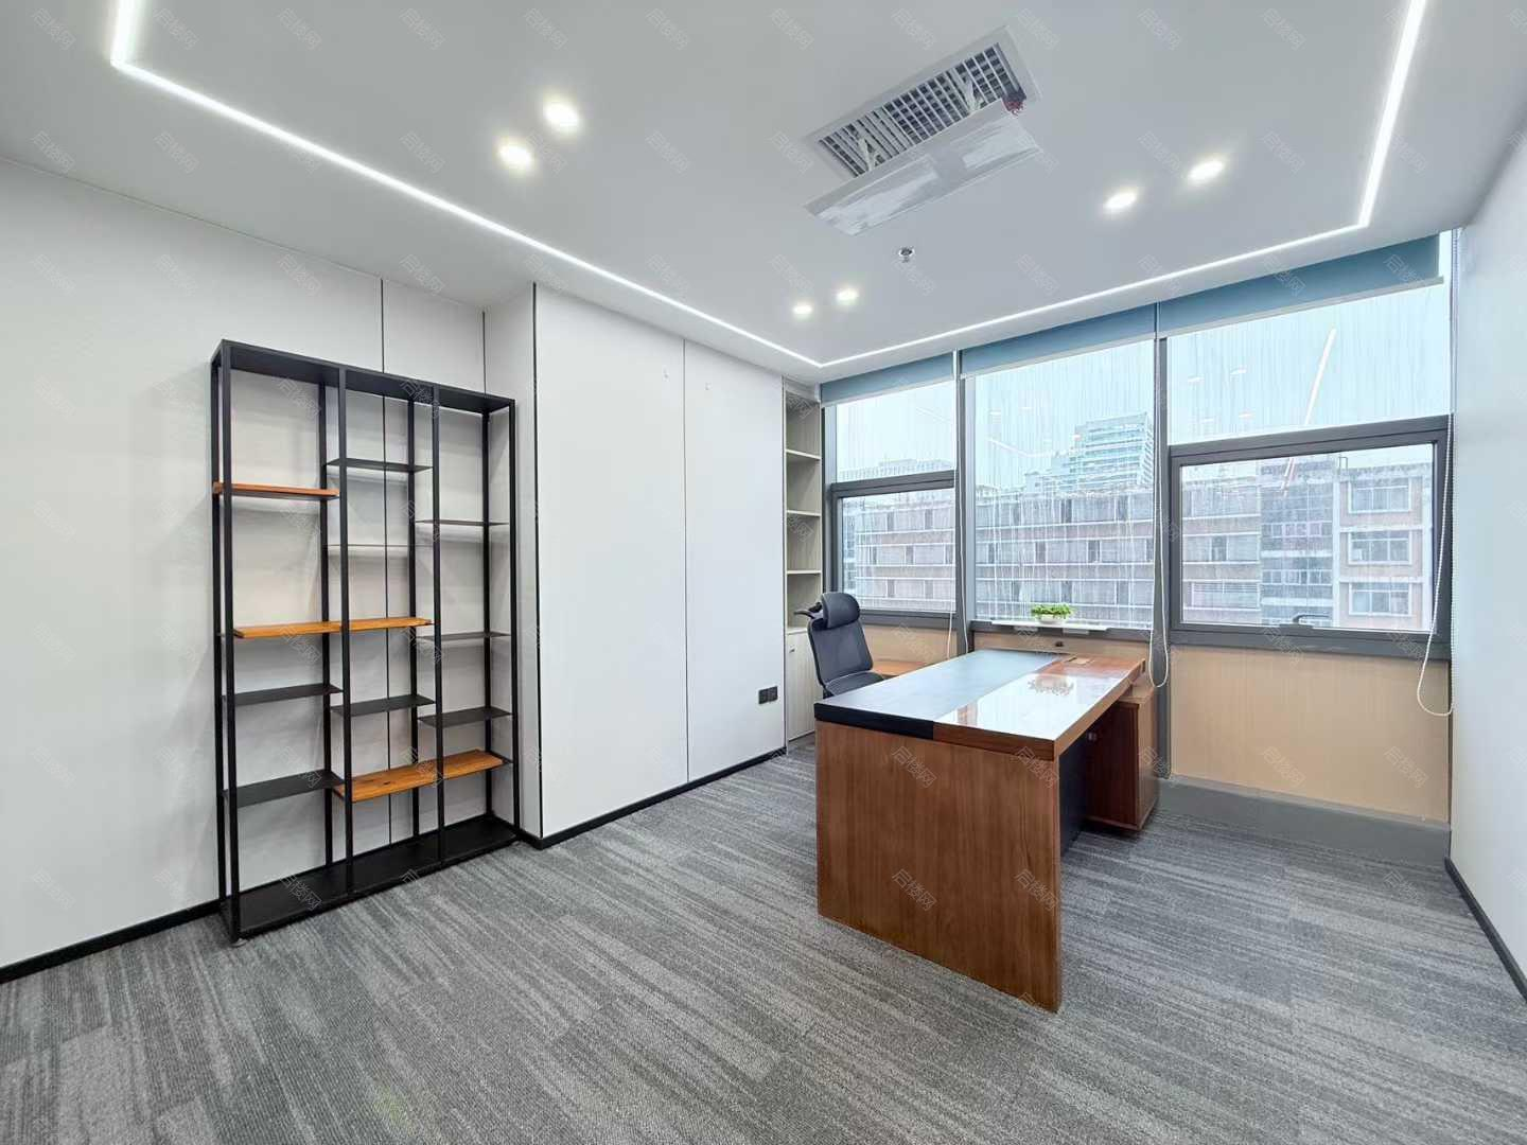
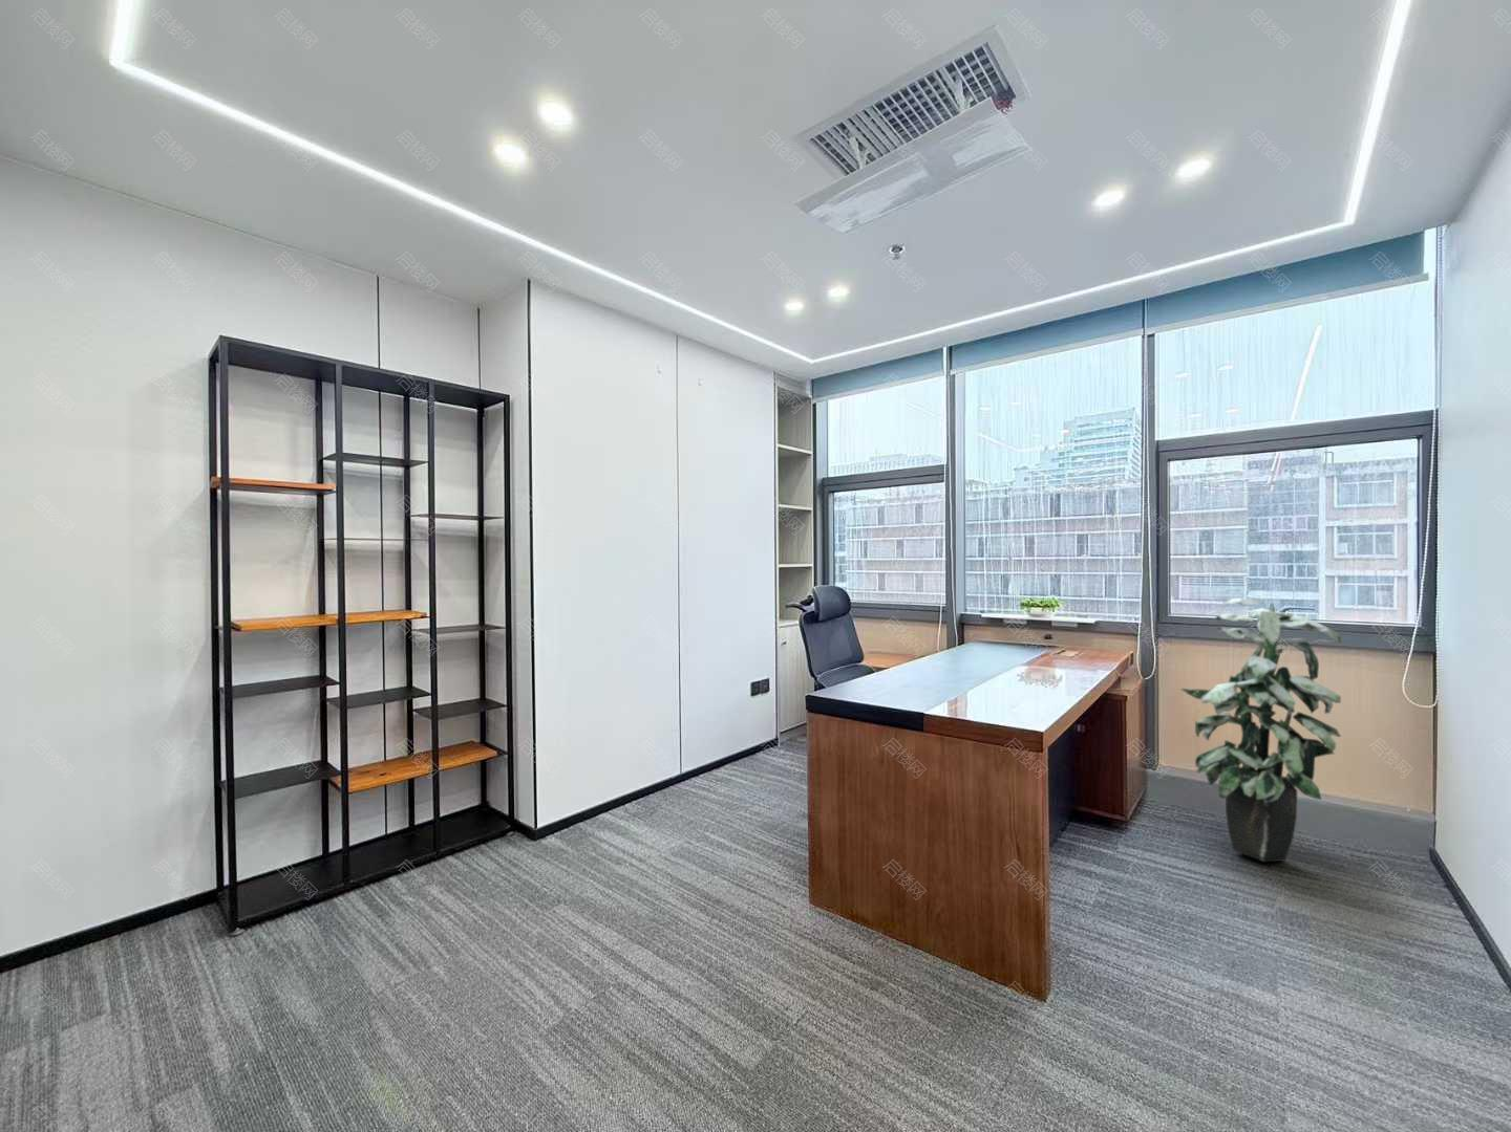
+ indoor plant [1179,597,1342,862]
